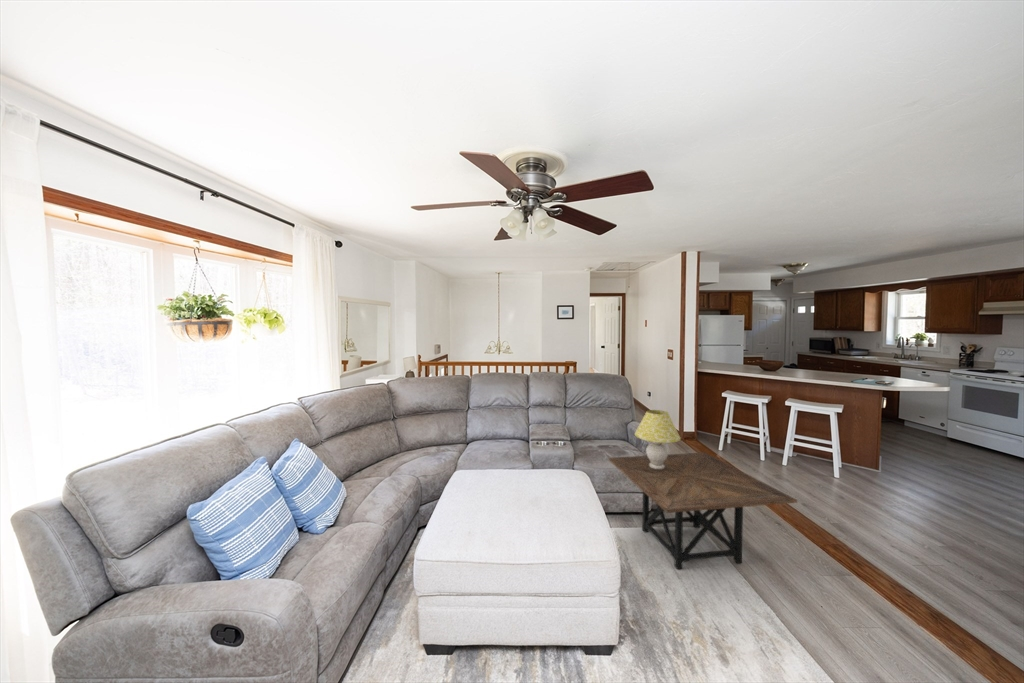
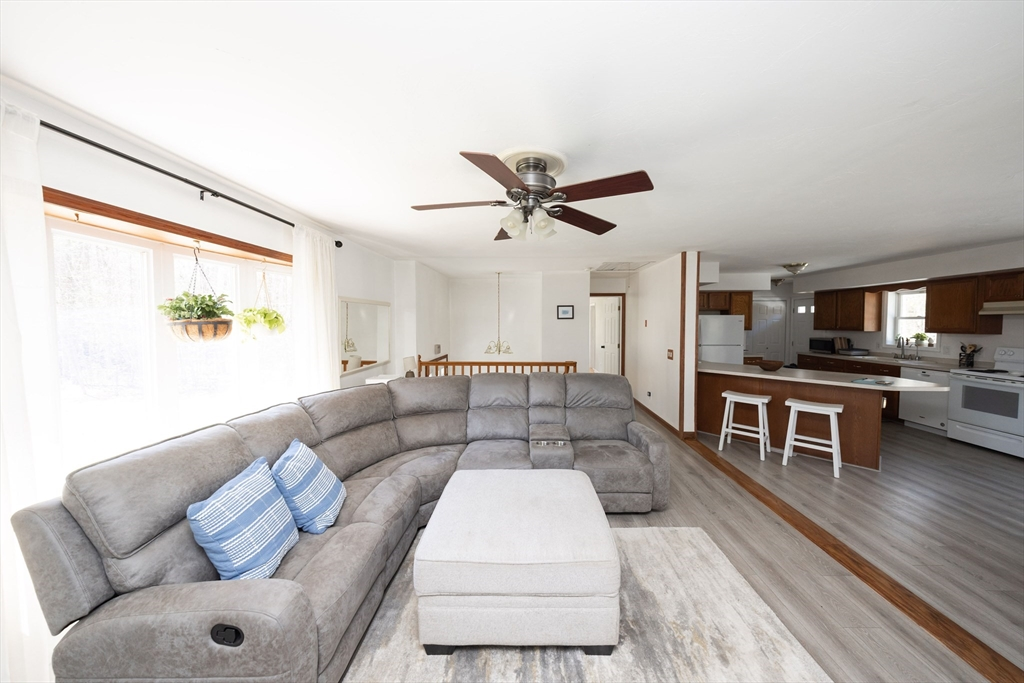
- side table [607,452,798,570]
- table lamp [634,409,682,470]
